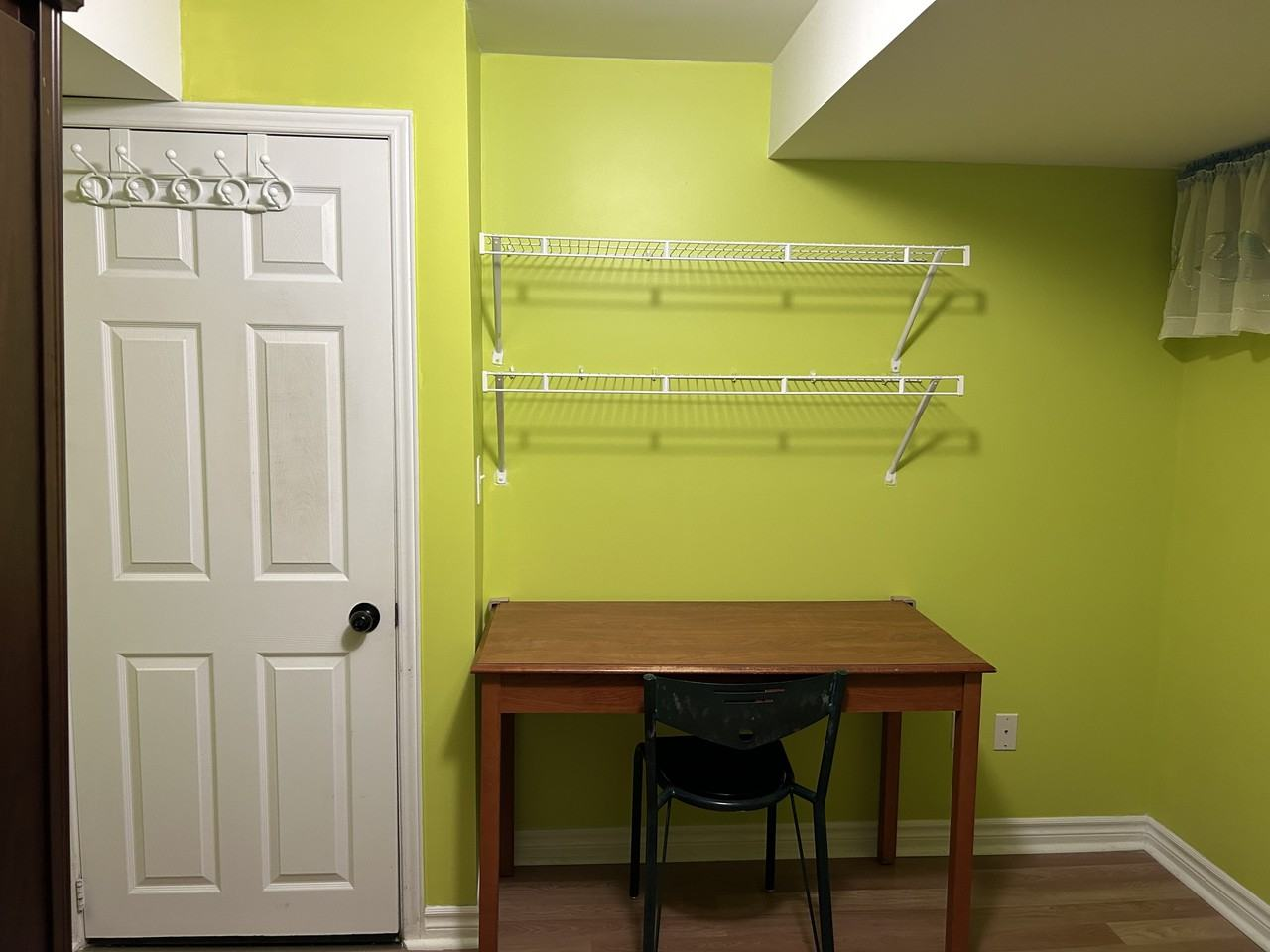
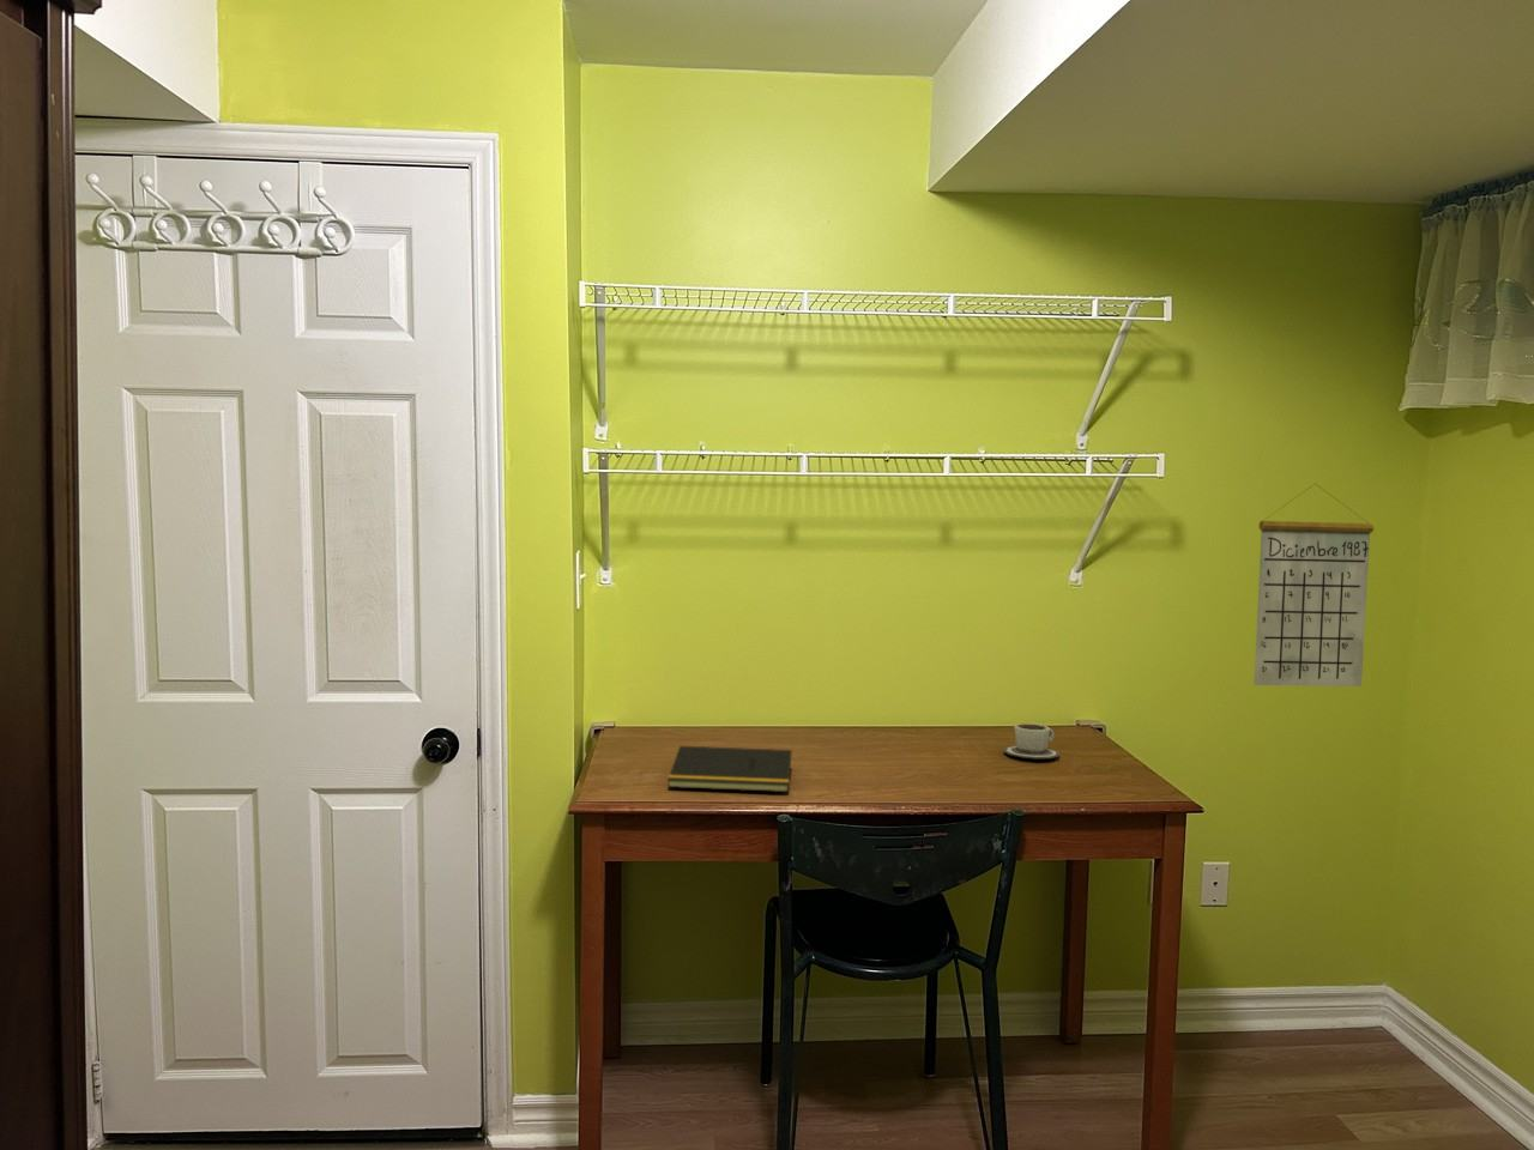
+ calendar [1254,482,1375,687]
+ cup [1001,722,1061,760]
+ notepad [667,745,794,792]
